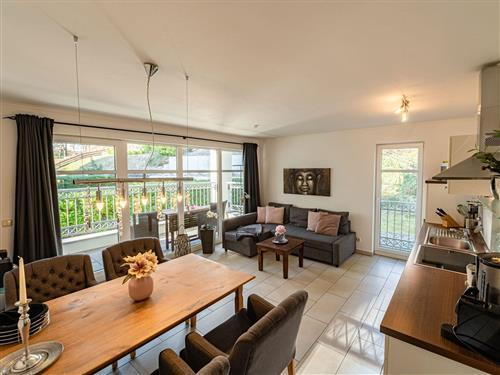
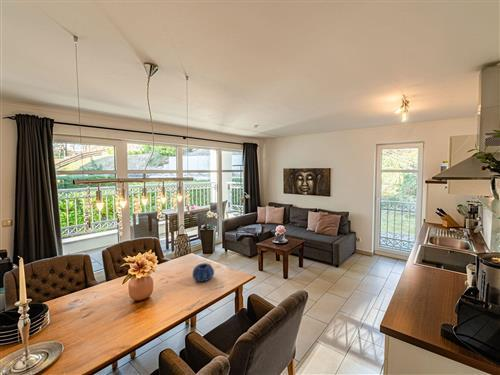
+ decorative bowl [191,262,215,283]
